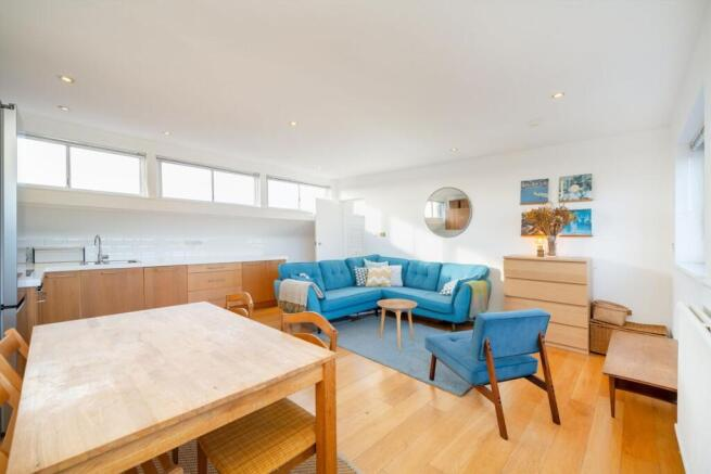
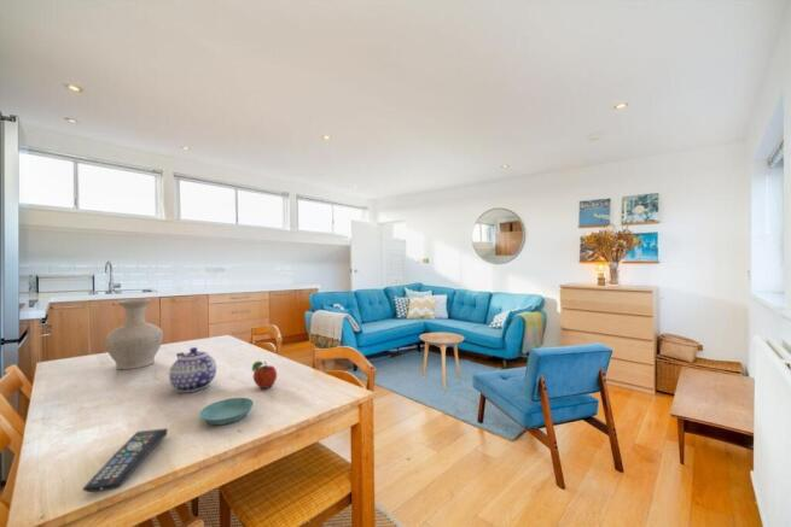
+ remote control [82,427,169,493]
+ teapot [168,346,217,393]
+ vase [104,298,164,370]
+ saucer [198,397,255,426]
+ fruit [251,359,278,390]
